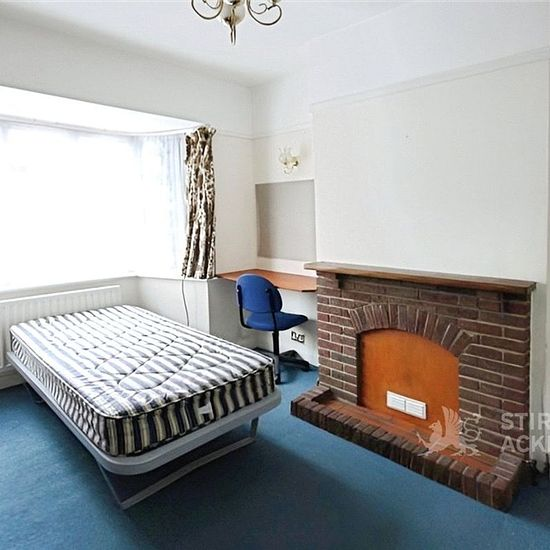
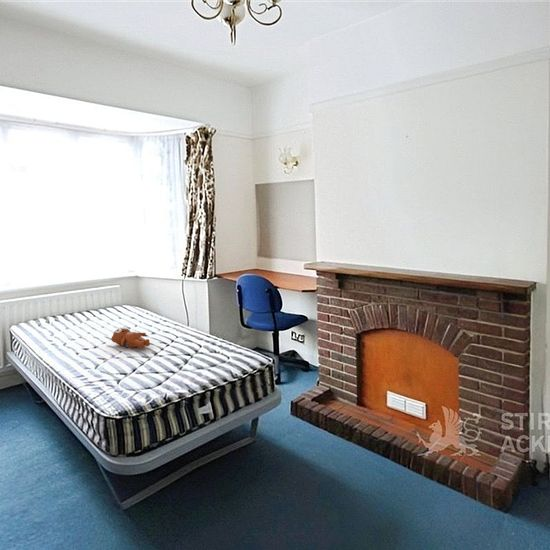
+ teddy bear [110,326,151,350]
